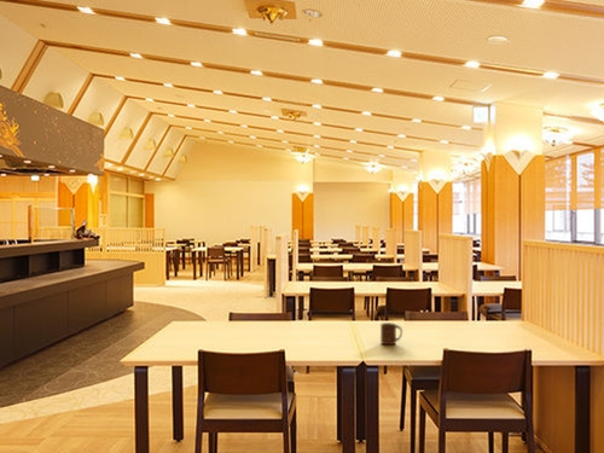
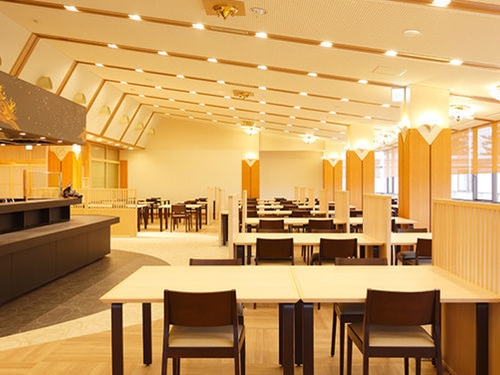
- cup [379,321,403,345]
